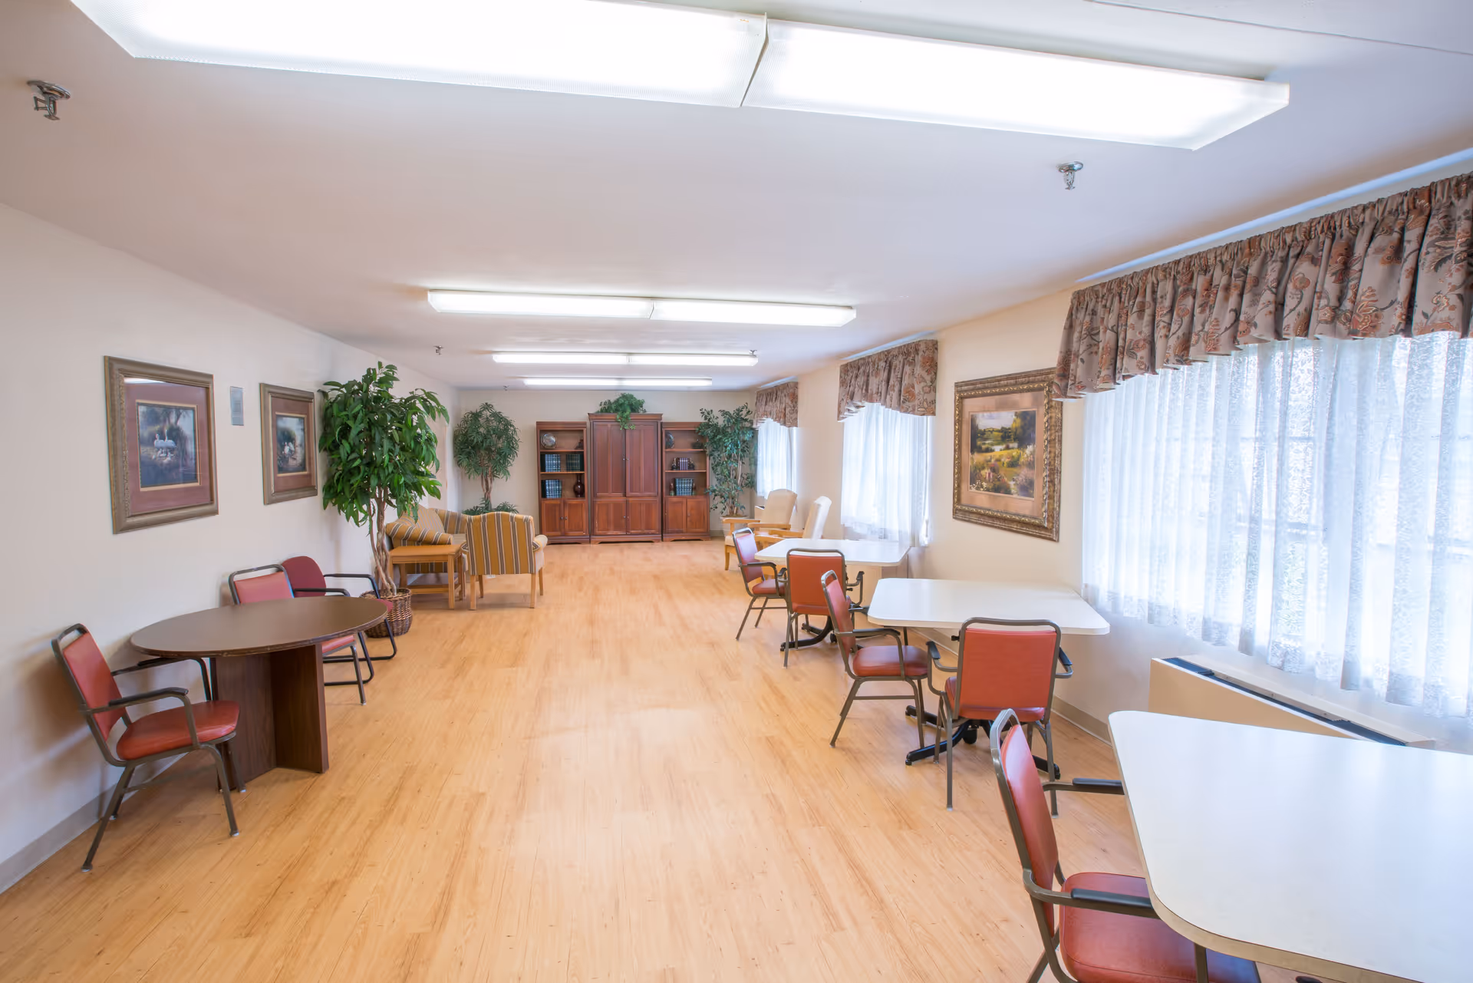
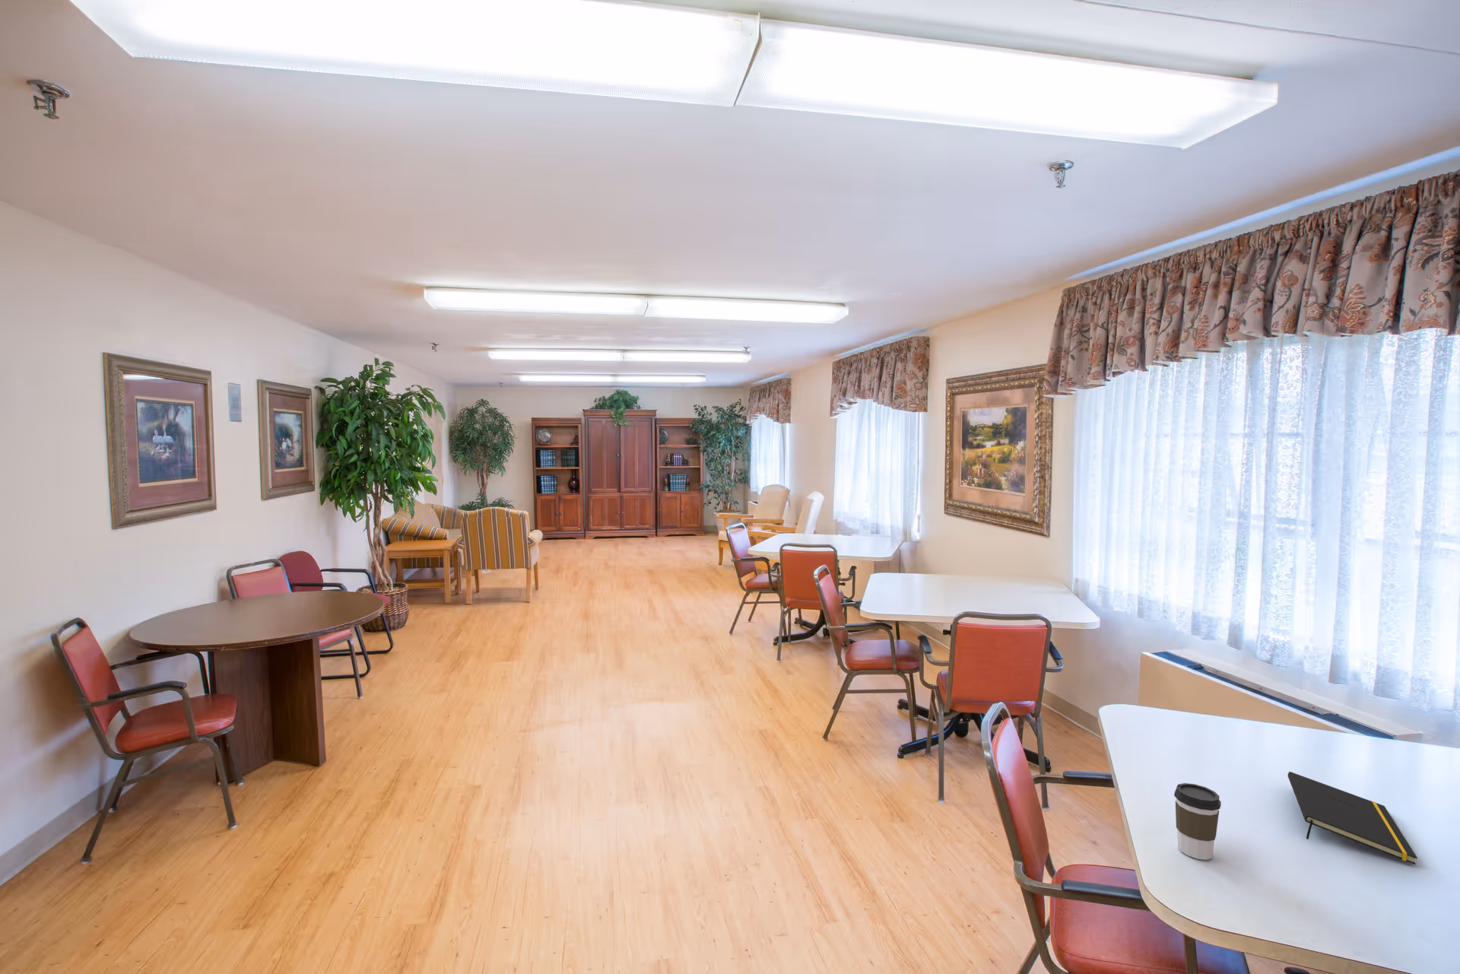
+ coffee cup [1173,783,1222,861]
+ notepad [1287,771,1419,865]
